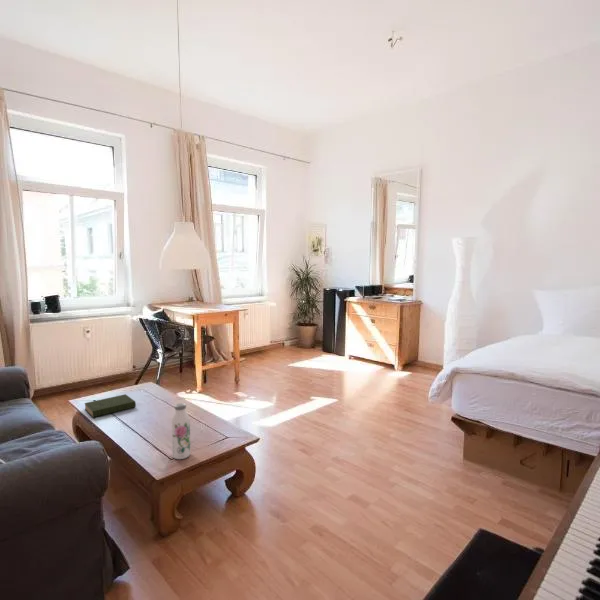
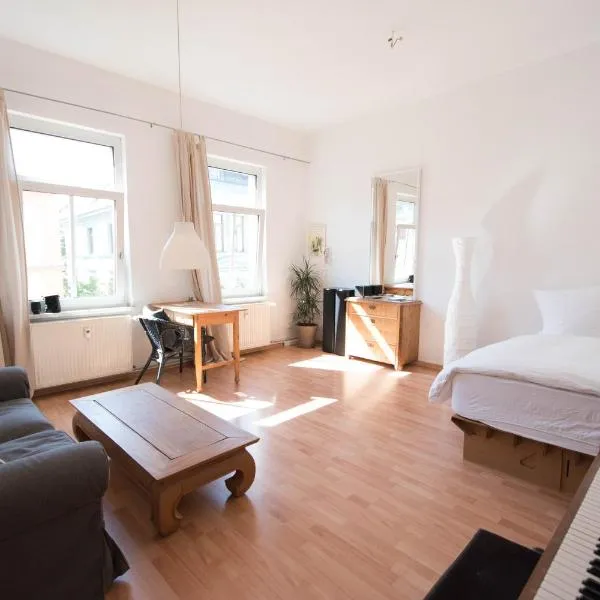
- water bottle [171,402,191,460]
- book [84,393,137,418]
